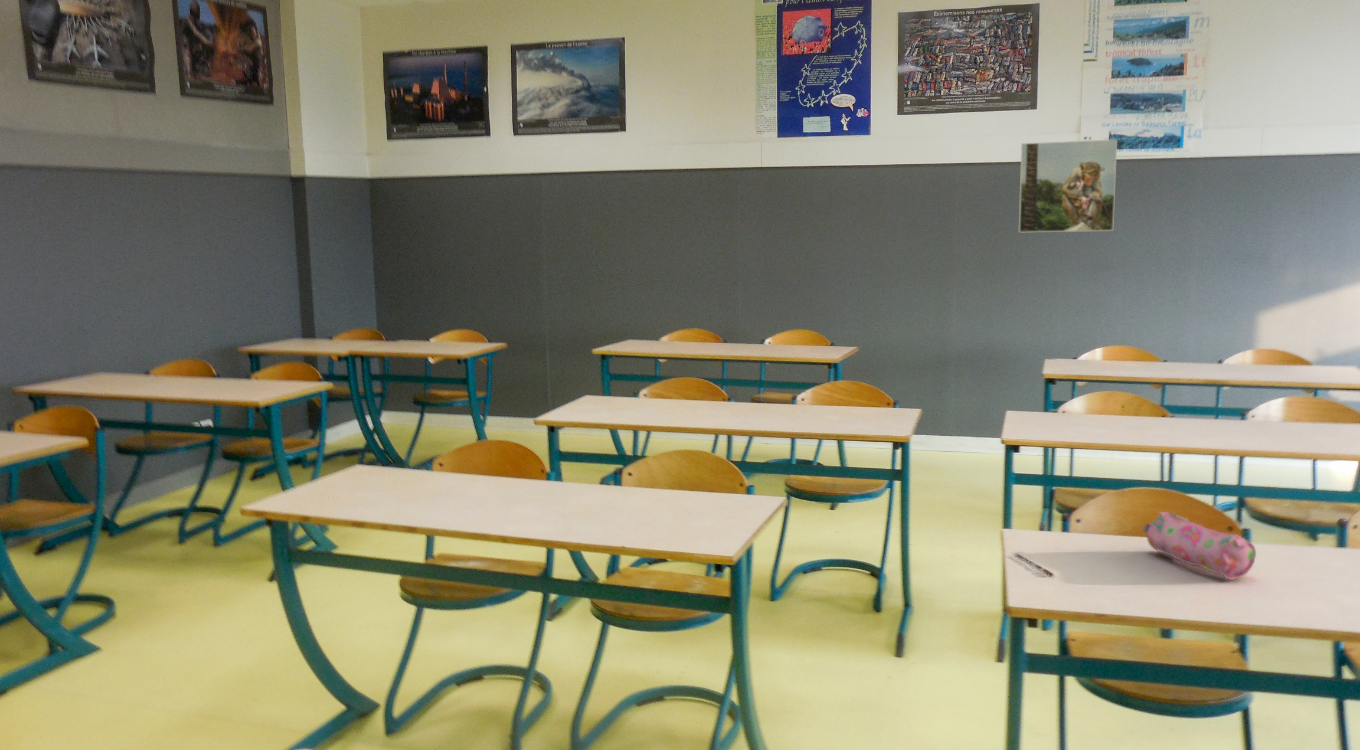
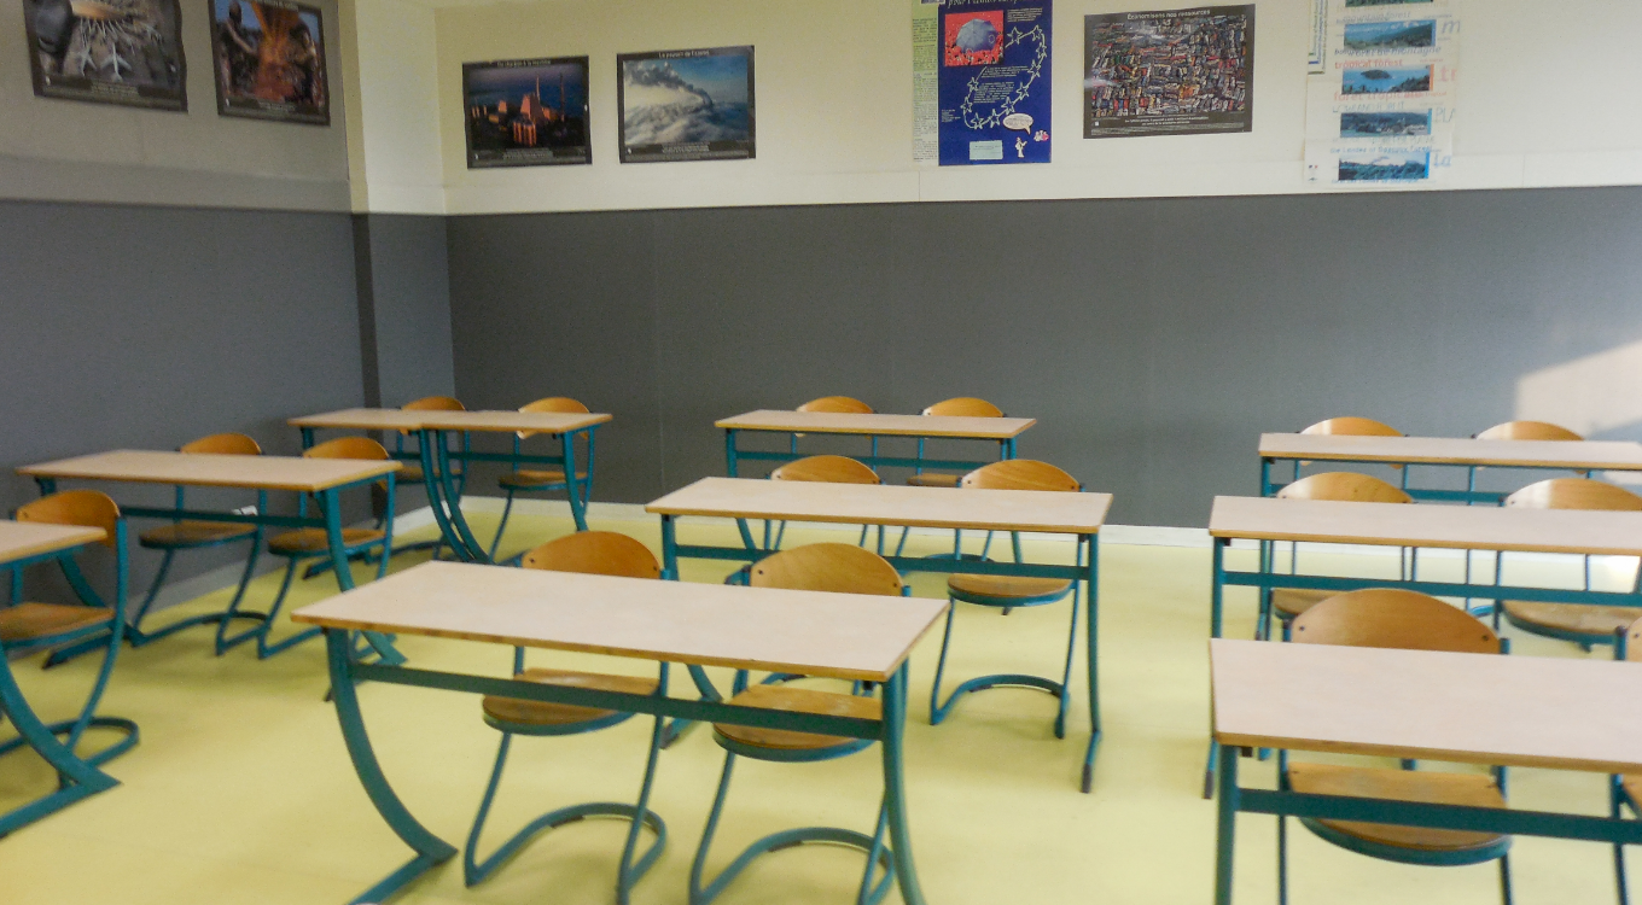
- pencil case [1142,511,1257,581]
- pen [1014,552,1054,577]
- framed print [1018,139,1118,233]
